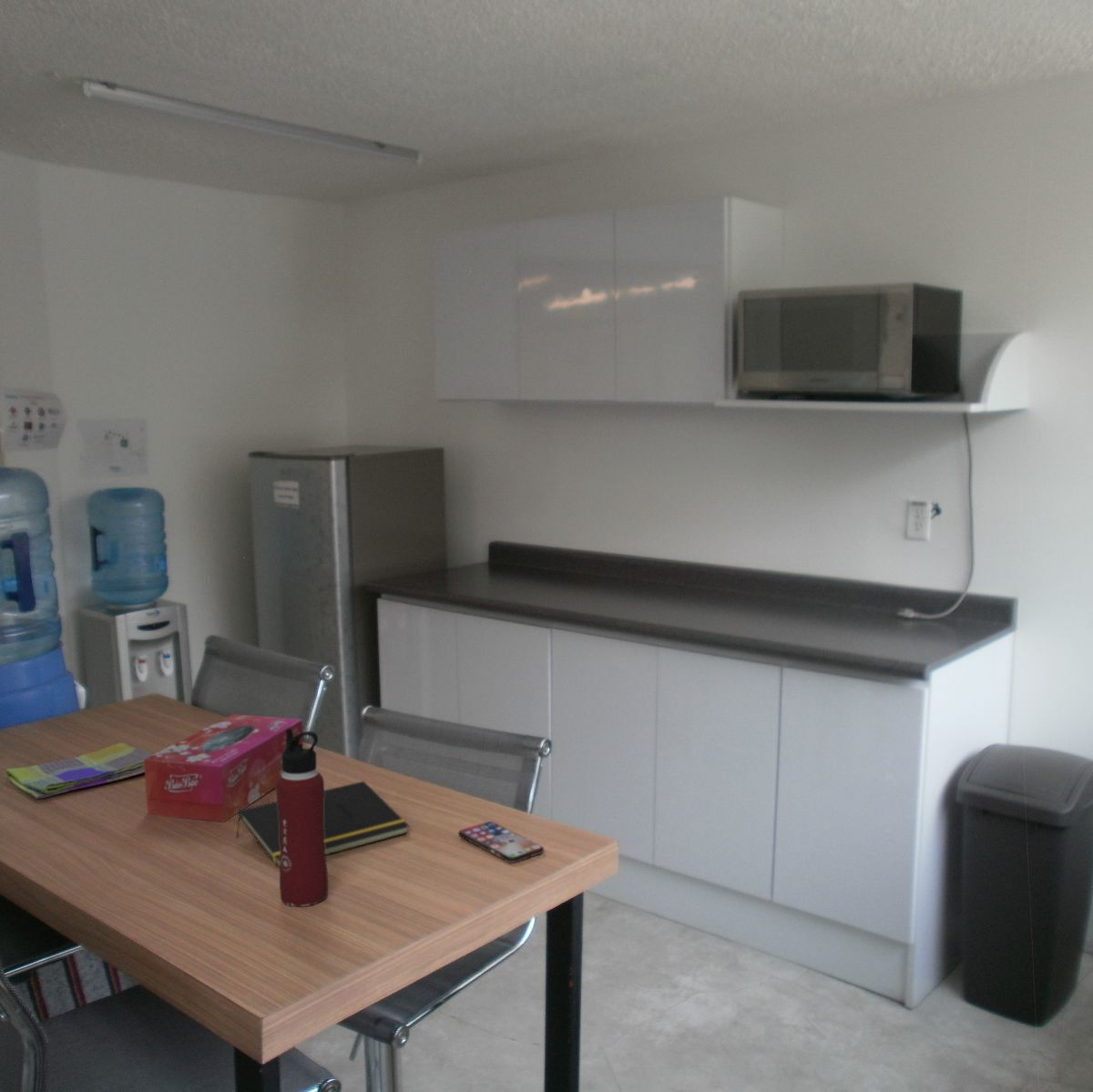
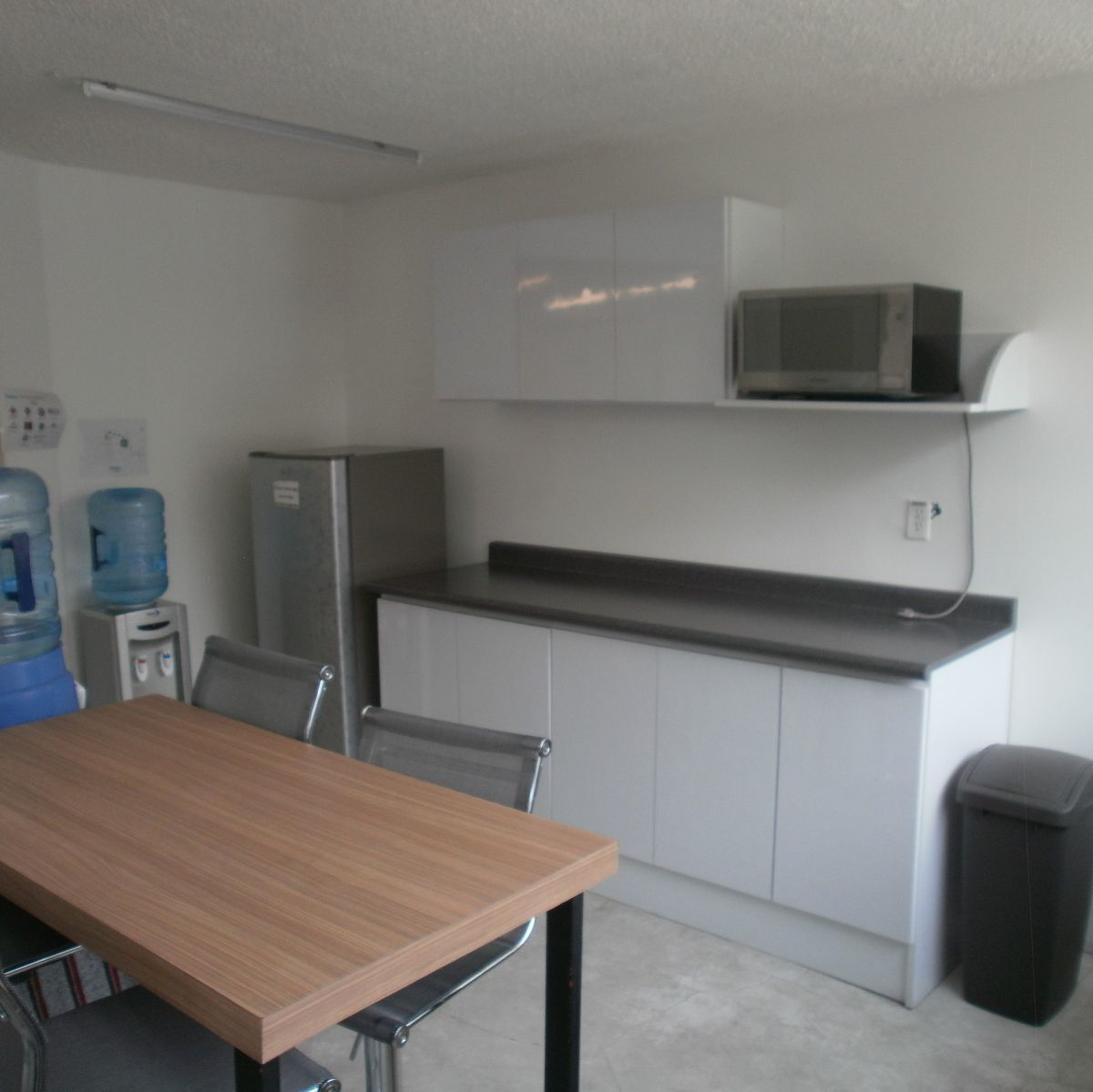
- water bottle [275,729,329,907]
- notepad [235,781,410,869]
- dish towel [5,742,154,800]
- smartphone [457,821,545,863]
- tissue box [144,713,304,823]
